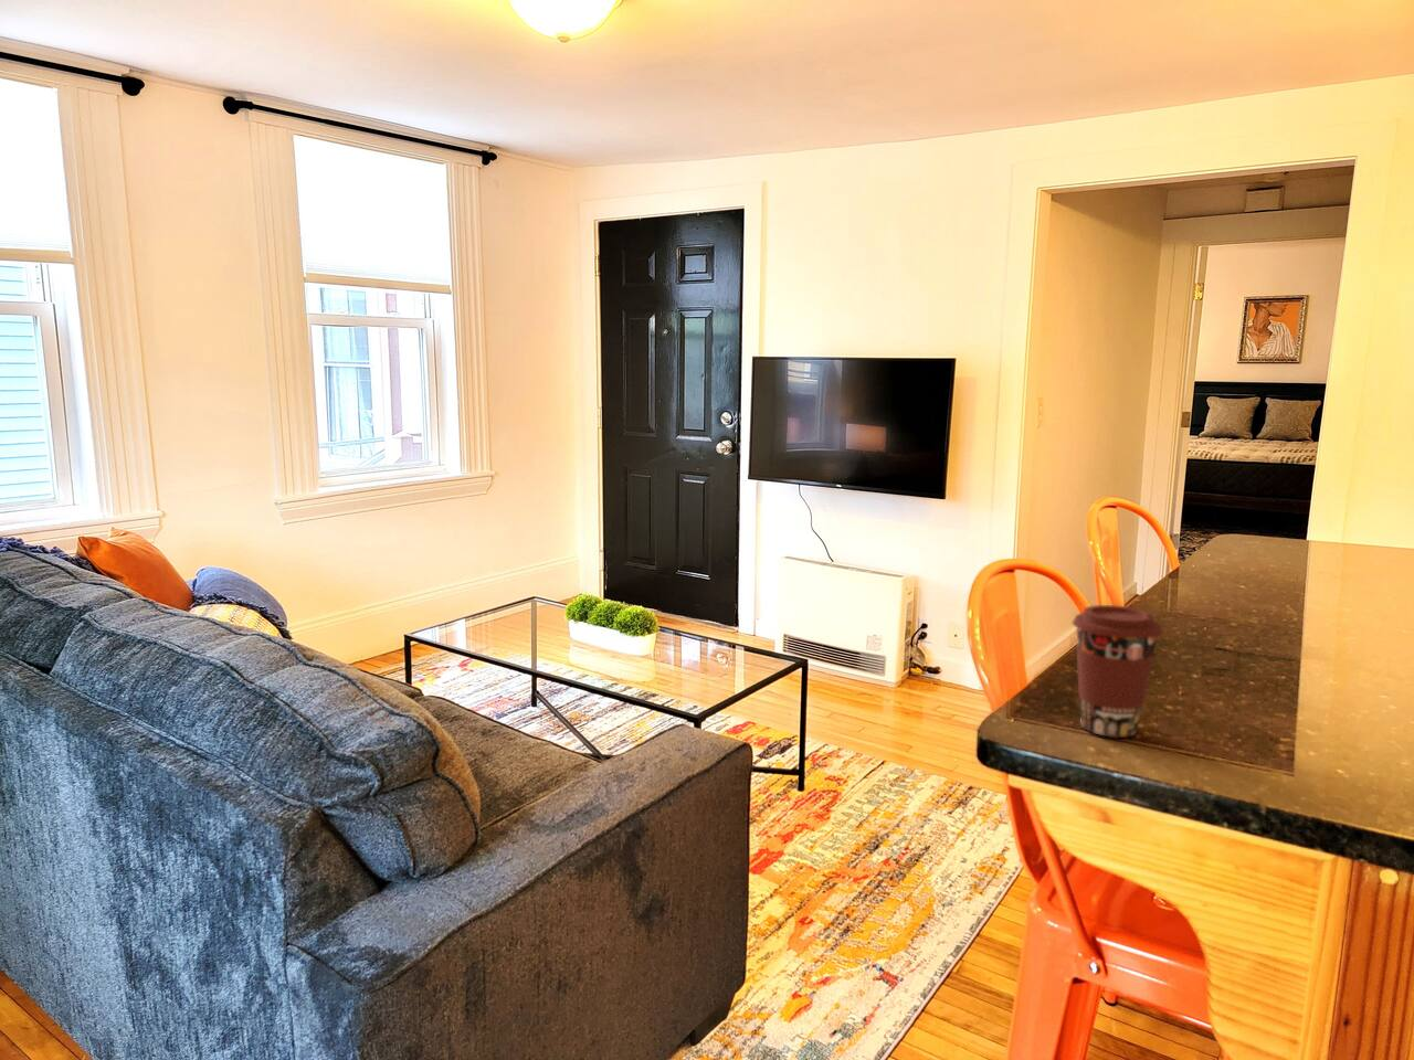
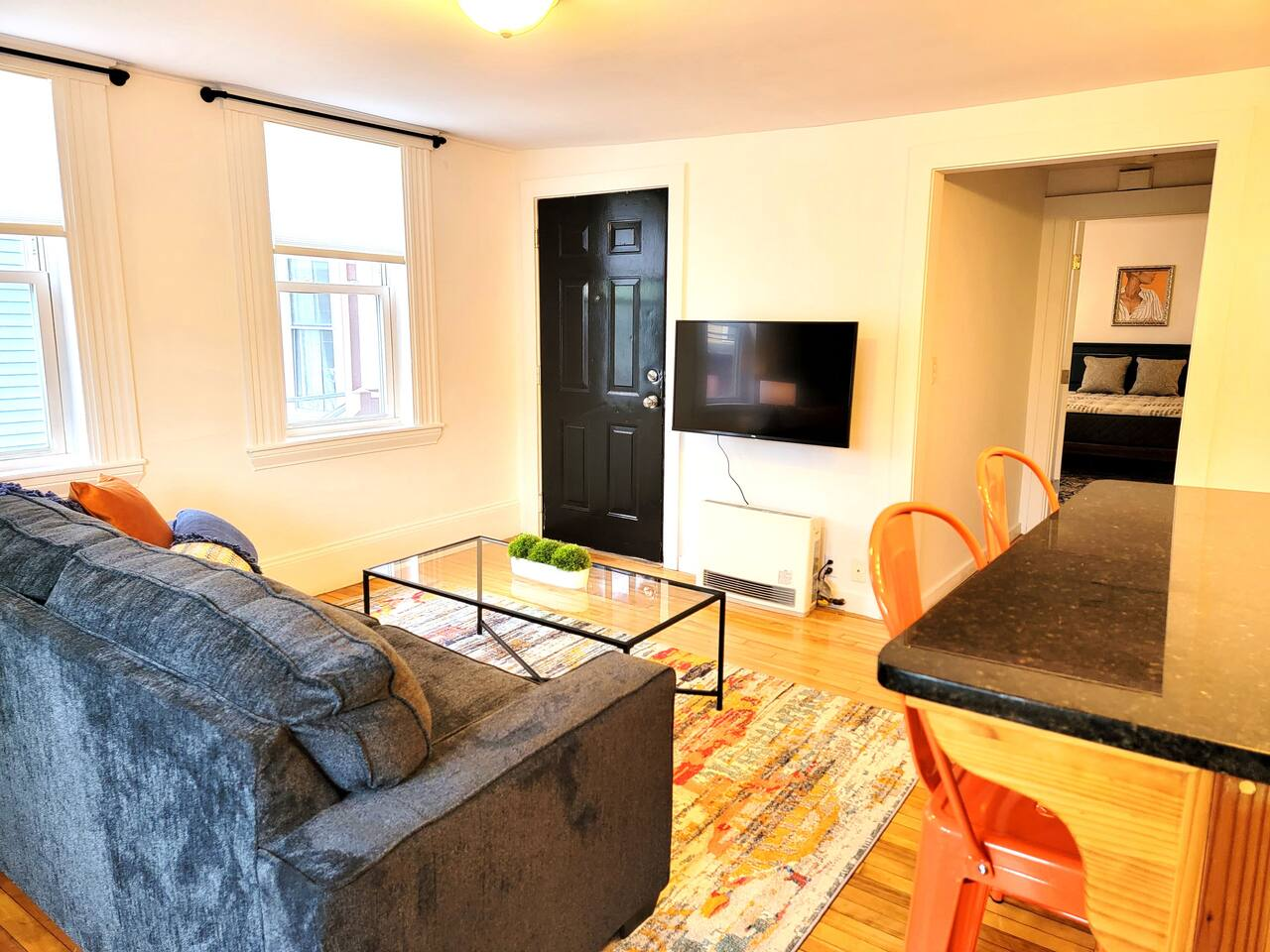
- coffee cup [1071,603,1165,738]
